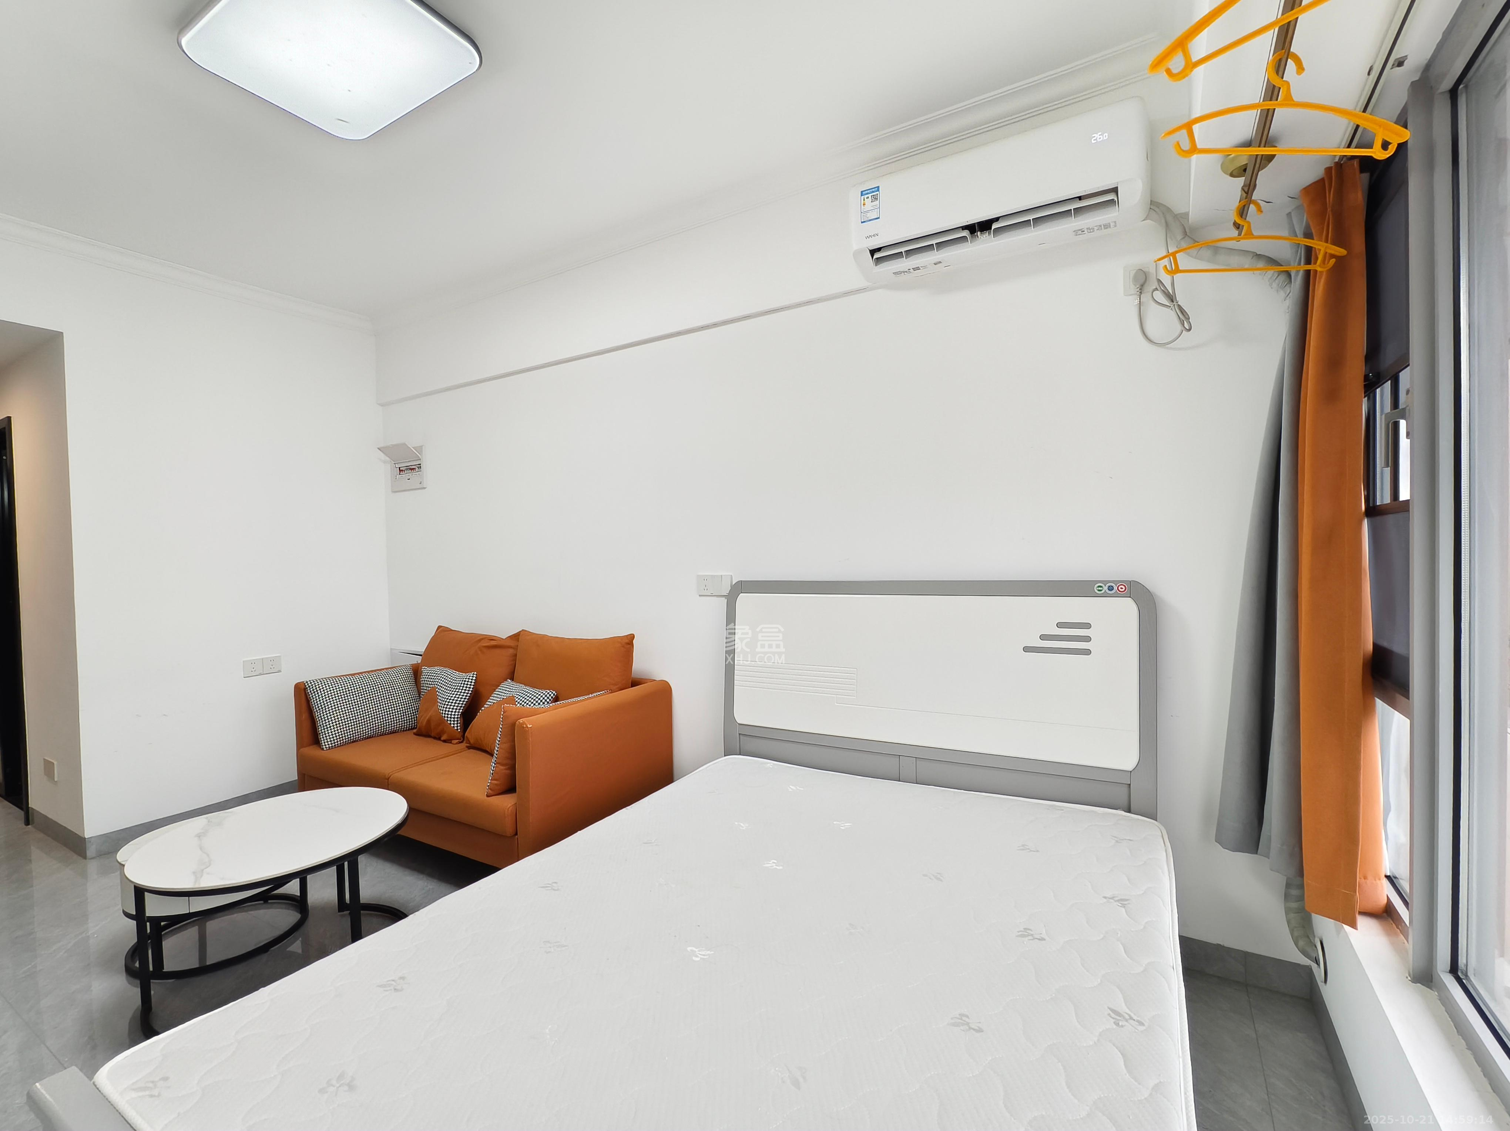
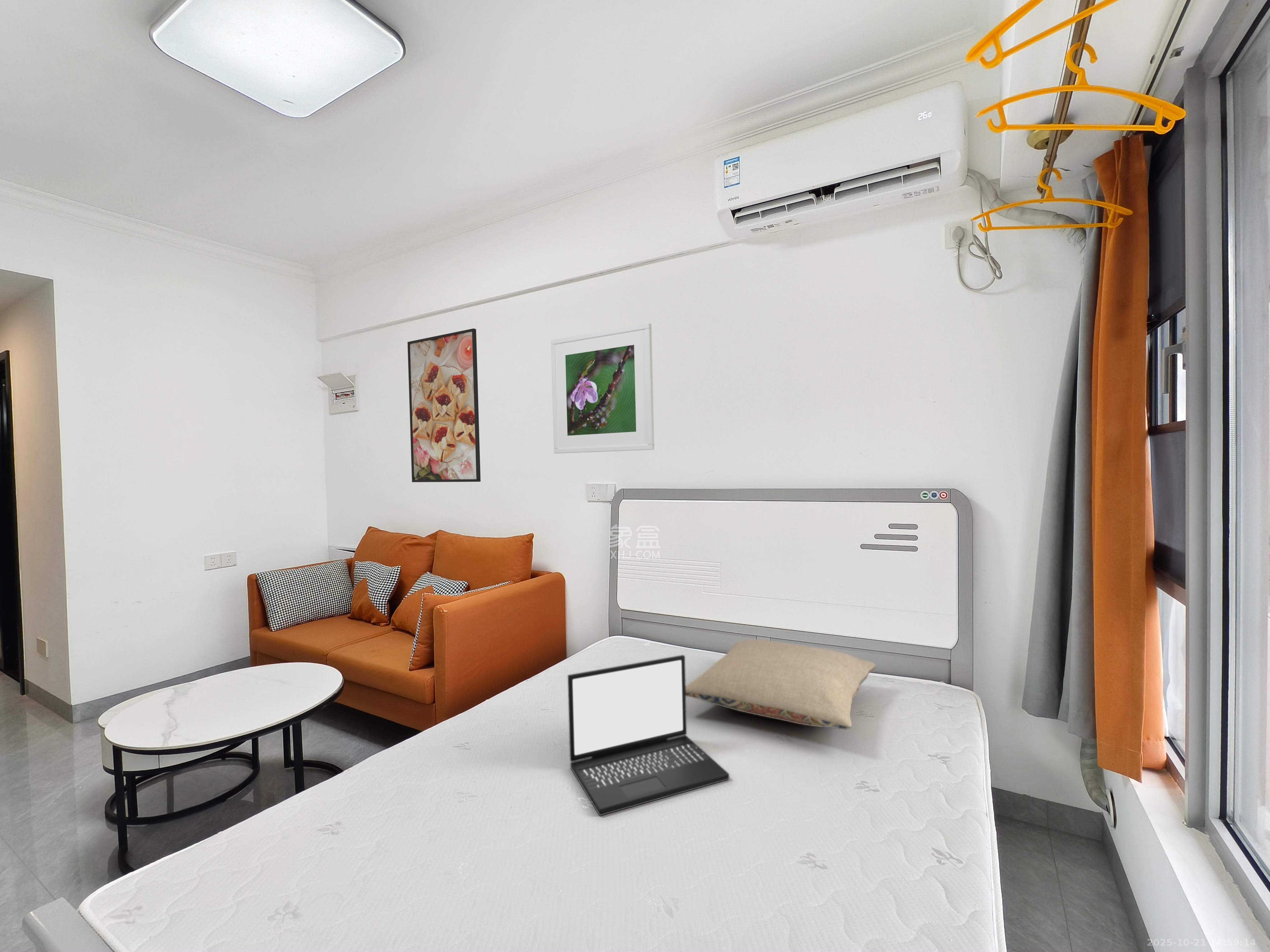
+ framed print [551,323,655,454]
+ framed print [407,328,481,483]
+ laptop [567,655,730,816]
+ pillow [686,639,876,730]
